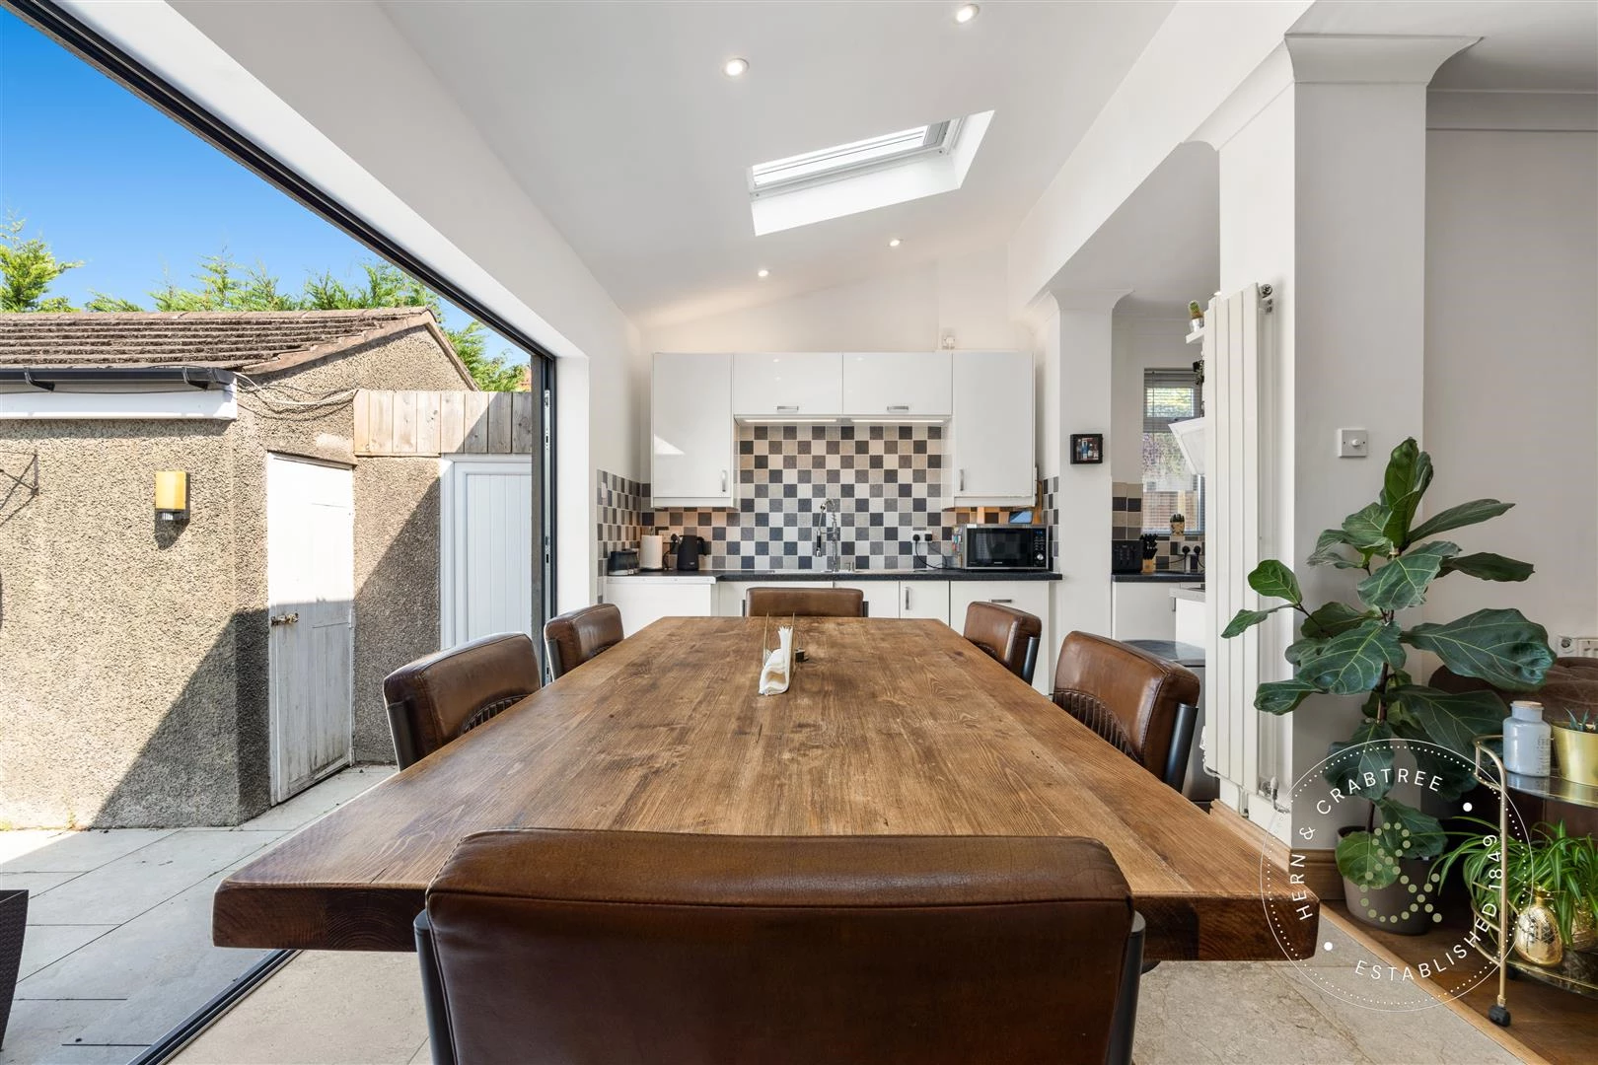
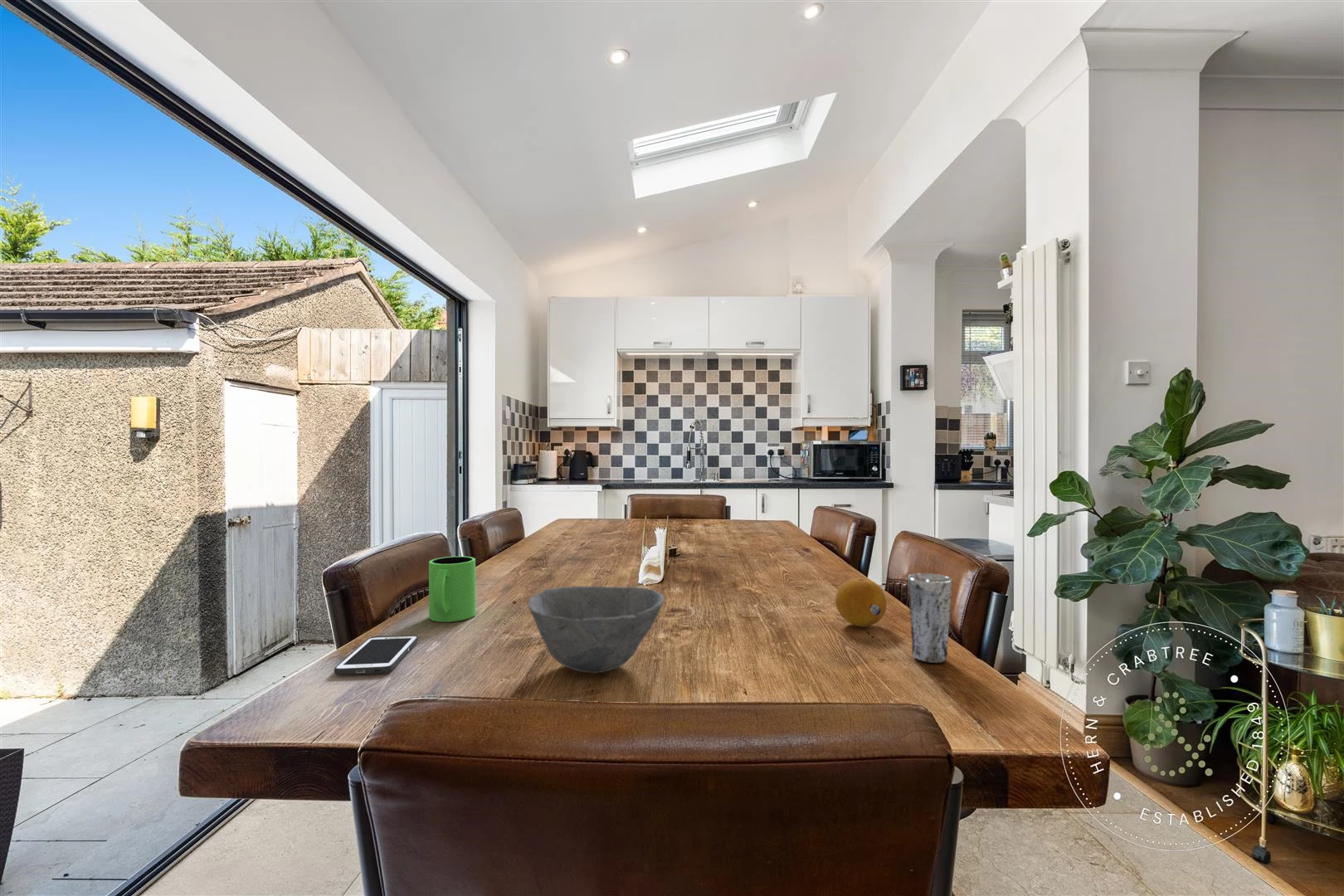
+ bowl [527,585,665,674]
+ mug [428,556,476,623]
+ fruit [835,577,887,628]
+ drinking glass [907,572,953,664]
+ cell phone [334,635,419,675]
